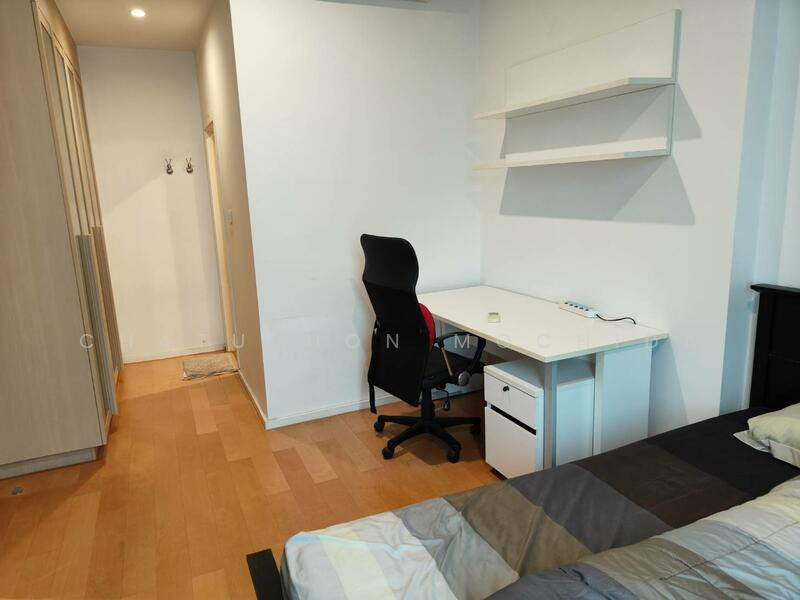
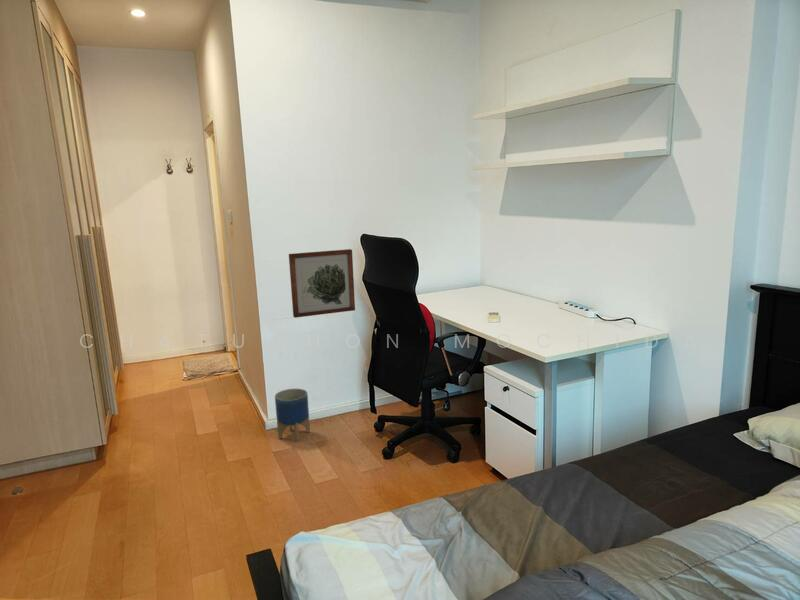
+ planter [274,388,311,443]
+ wall art [288,248,356,319]
